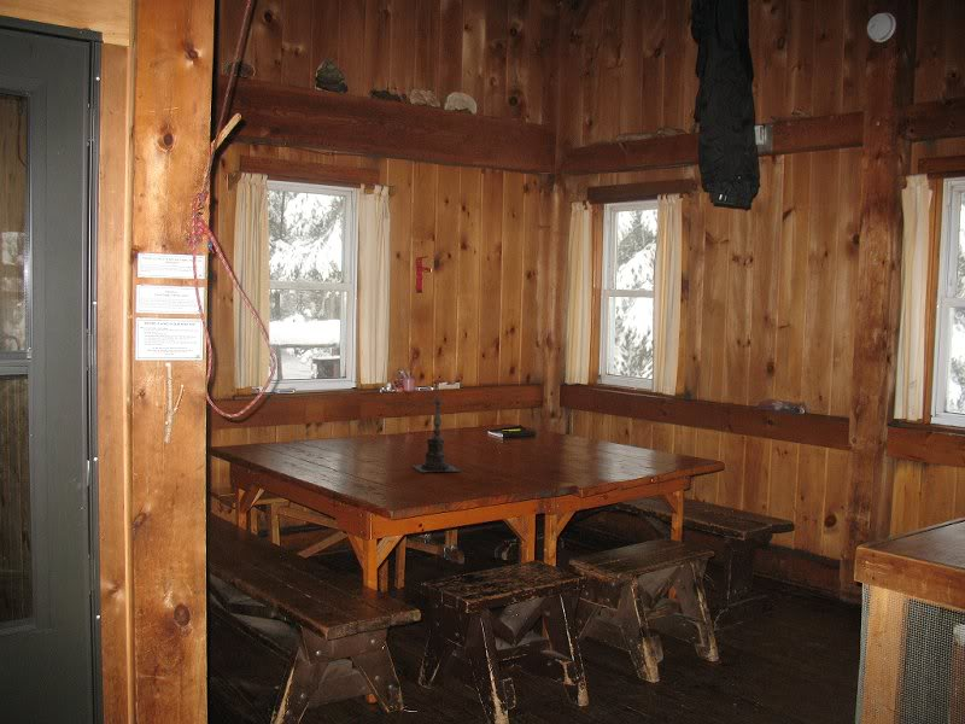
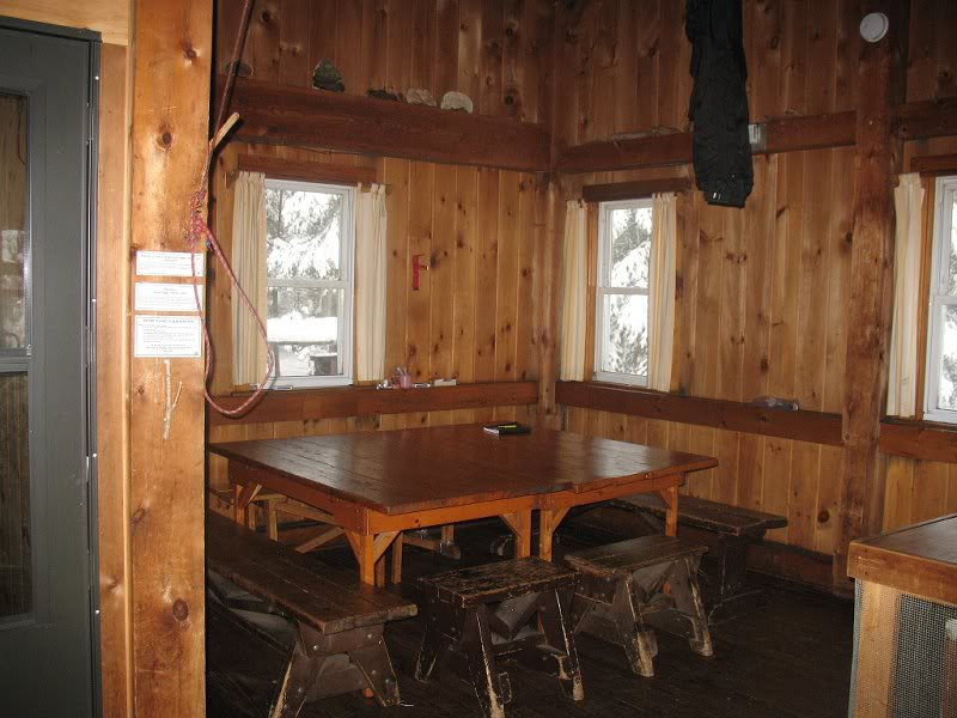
- candle holder [411,387,462,473]
